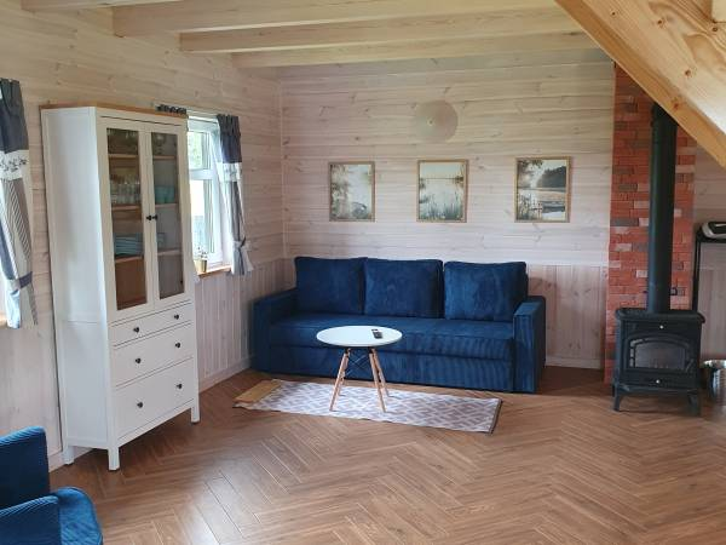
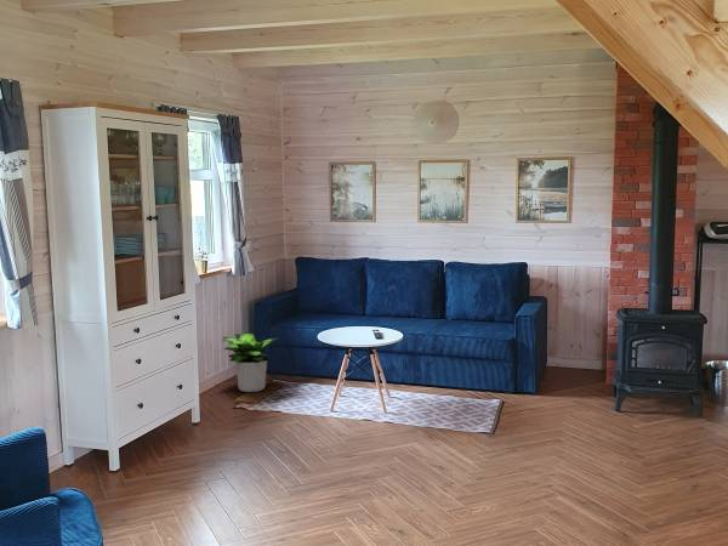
+ potted plant [218,331,278,393]
